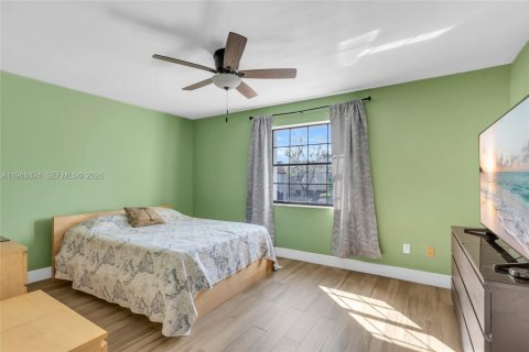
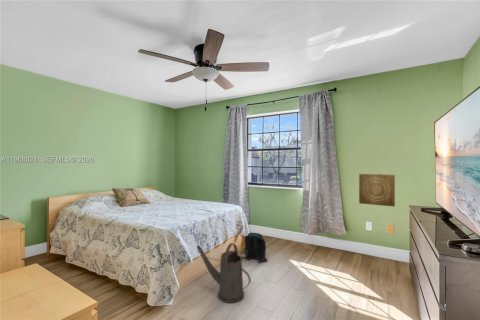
+ backpack [240,232,268,263]
+ watering can [196,242,252,304]
+ wall art [358,173,396,208]
